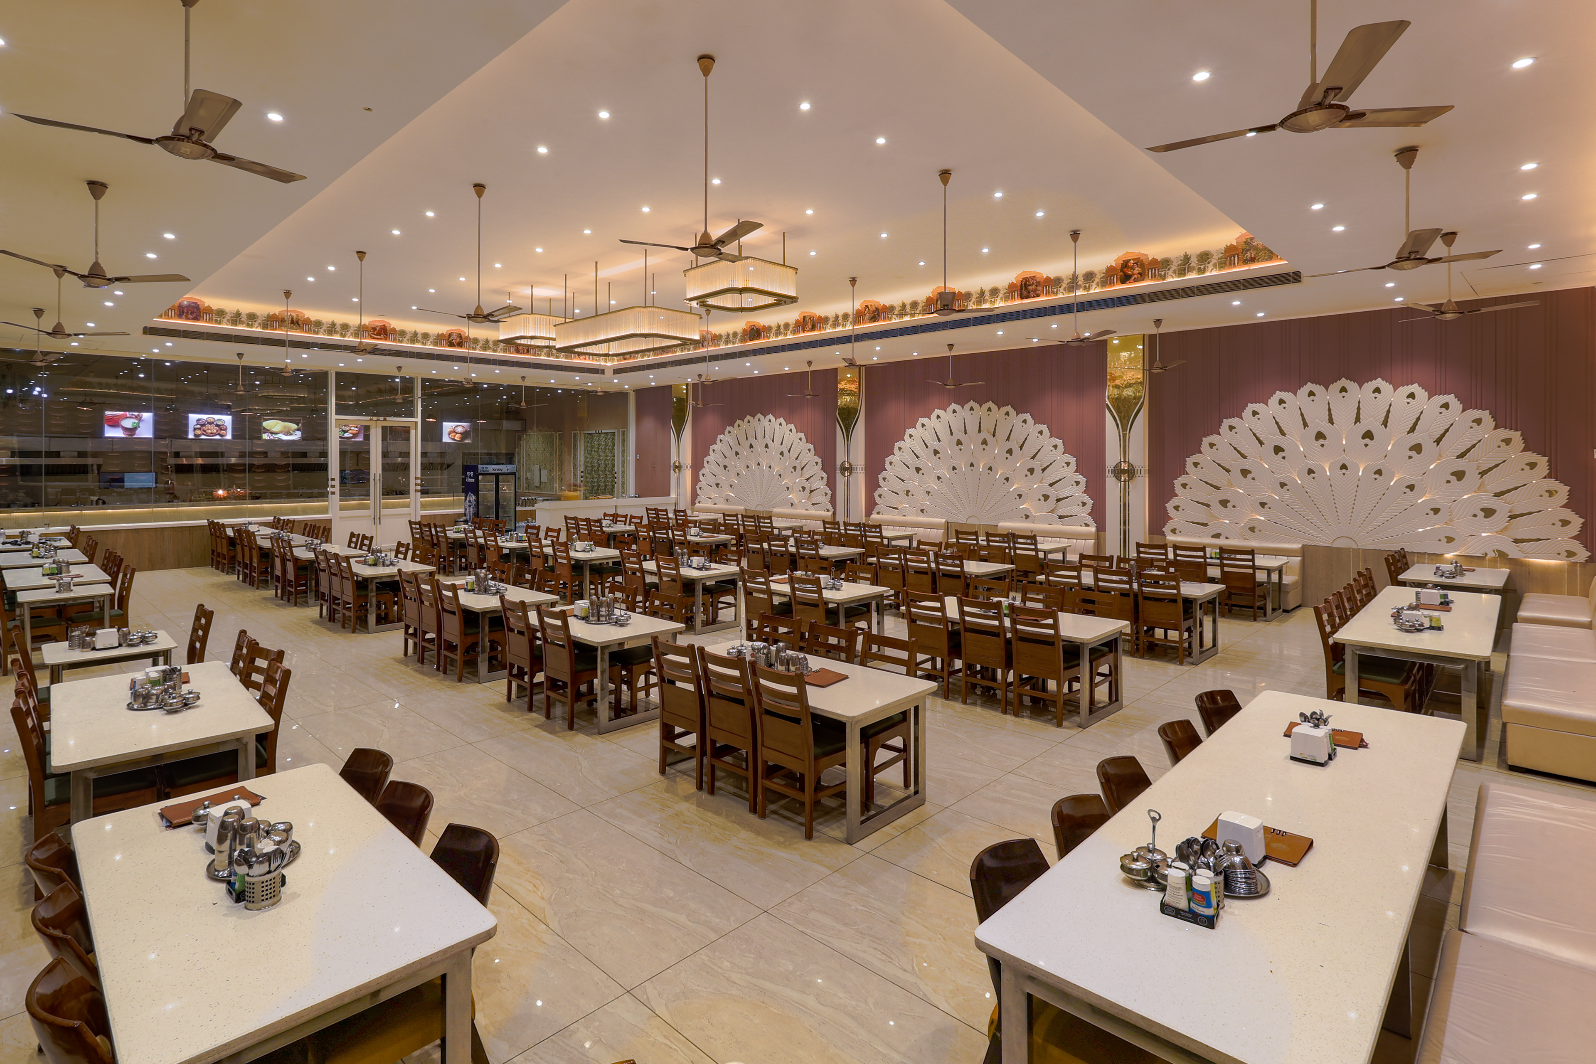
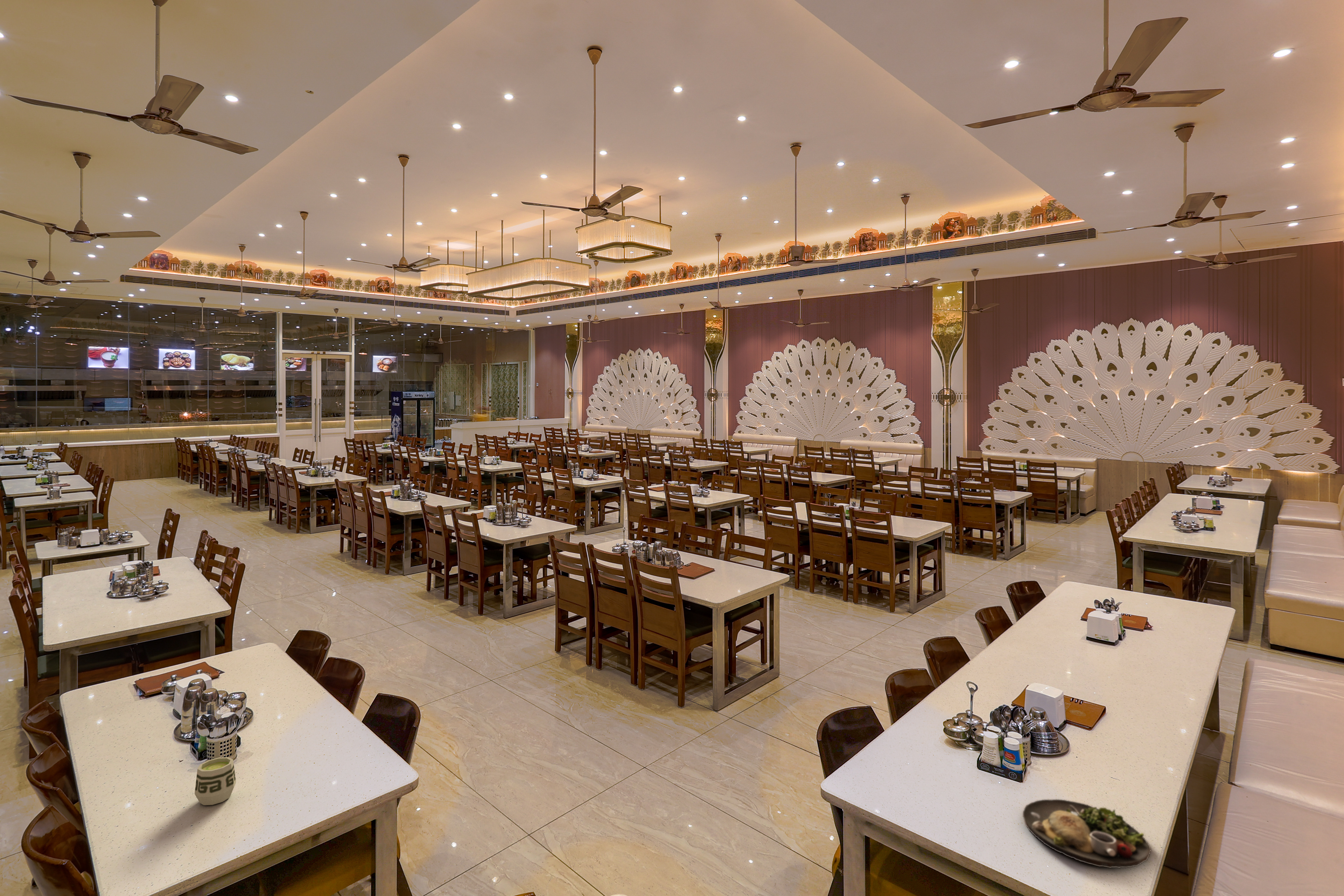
+ cup [194,757,237,806]
+ dinner plate [1022,799,1151,868]
